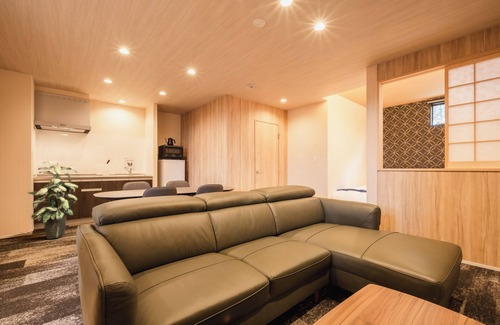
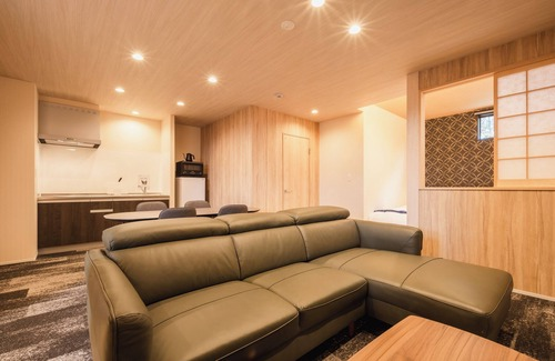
- indoor plant [26,160,79,240]
